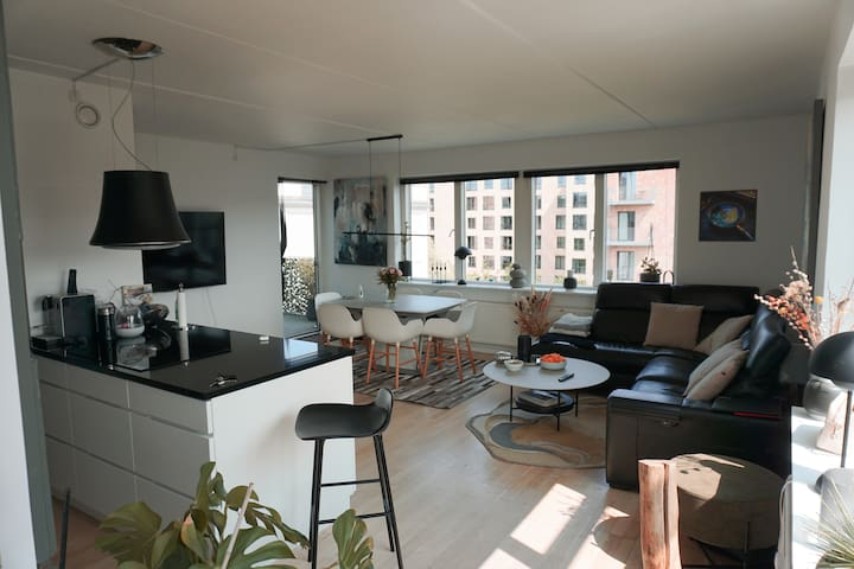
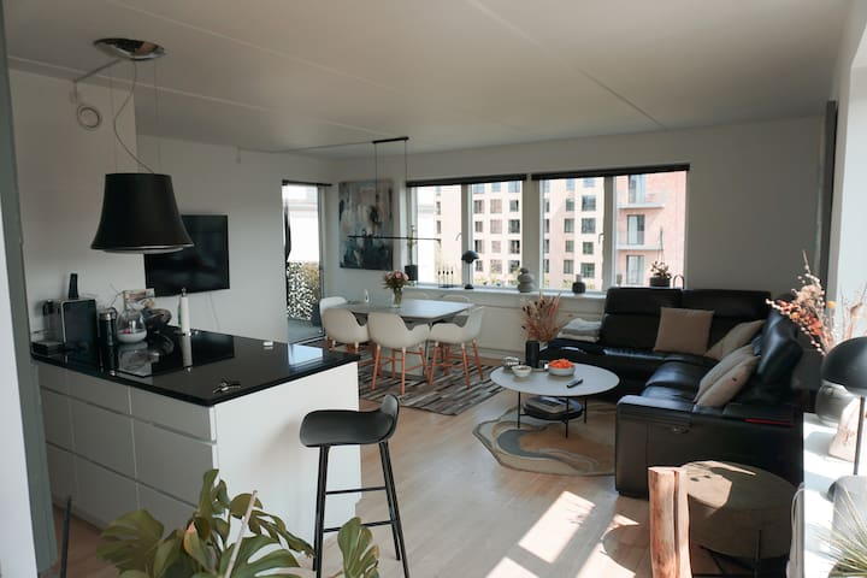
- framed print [697,188,759,243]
